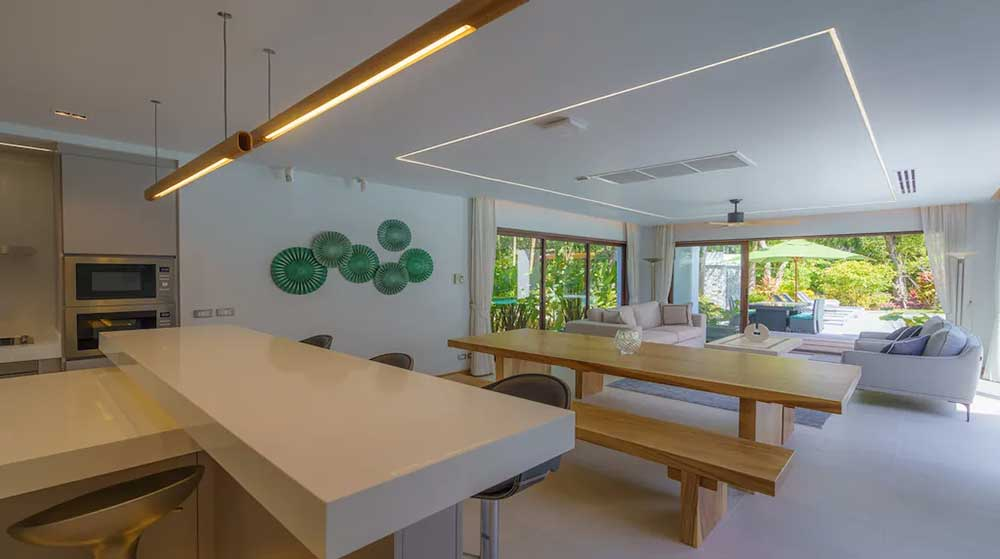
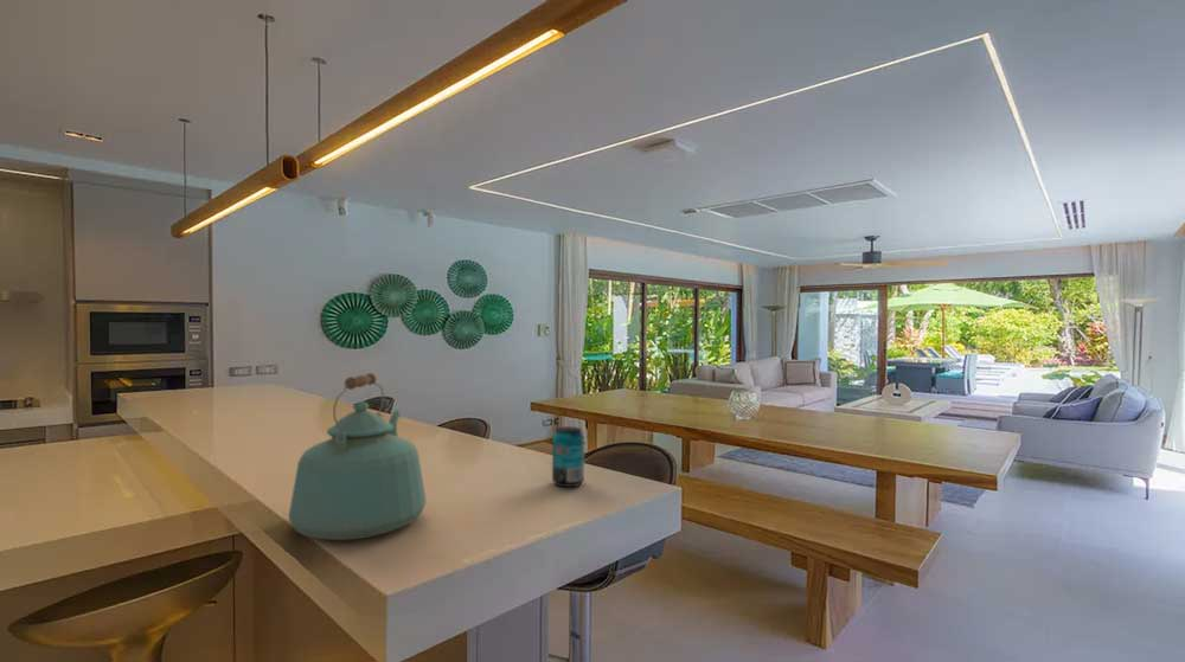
+ beverage can [551,425,585,488]
+ kettle [288,372,428,541]
